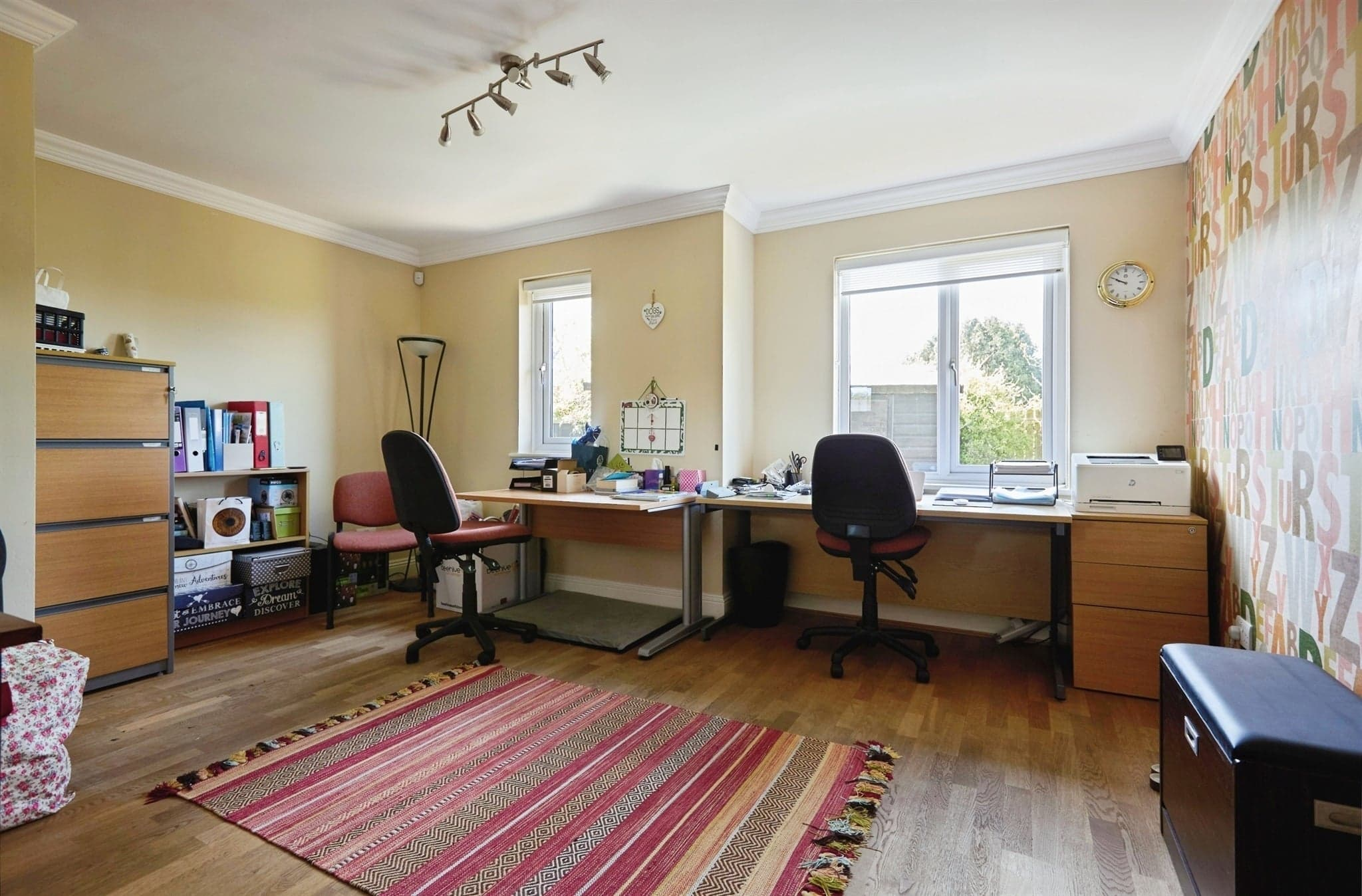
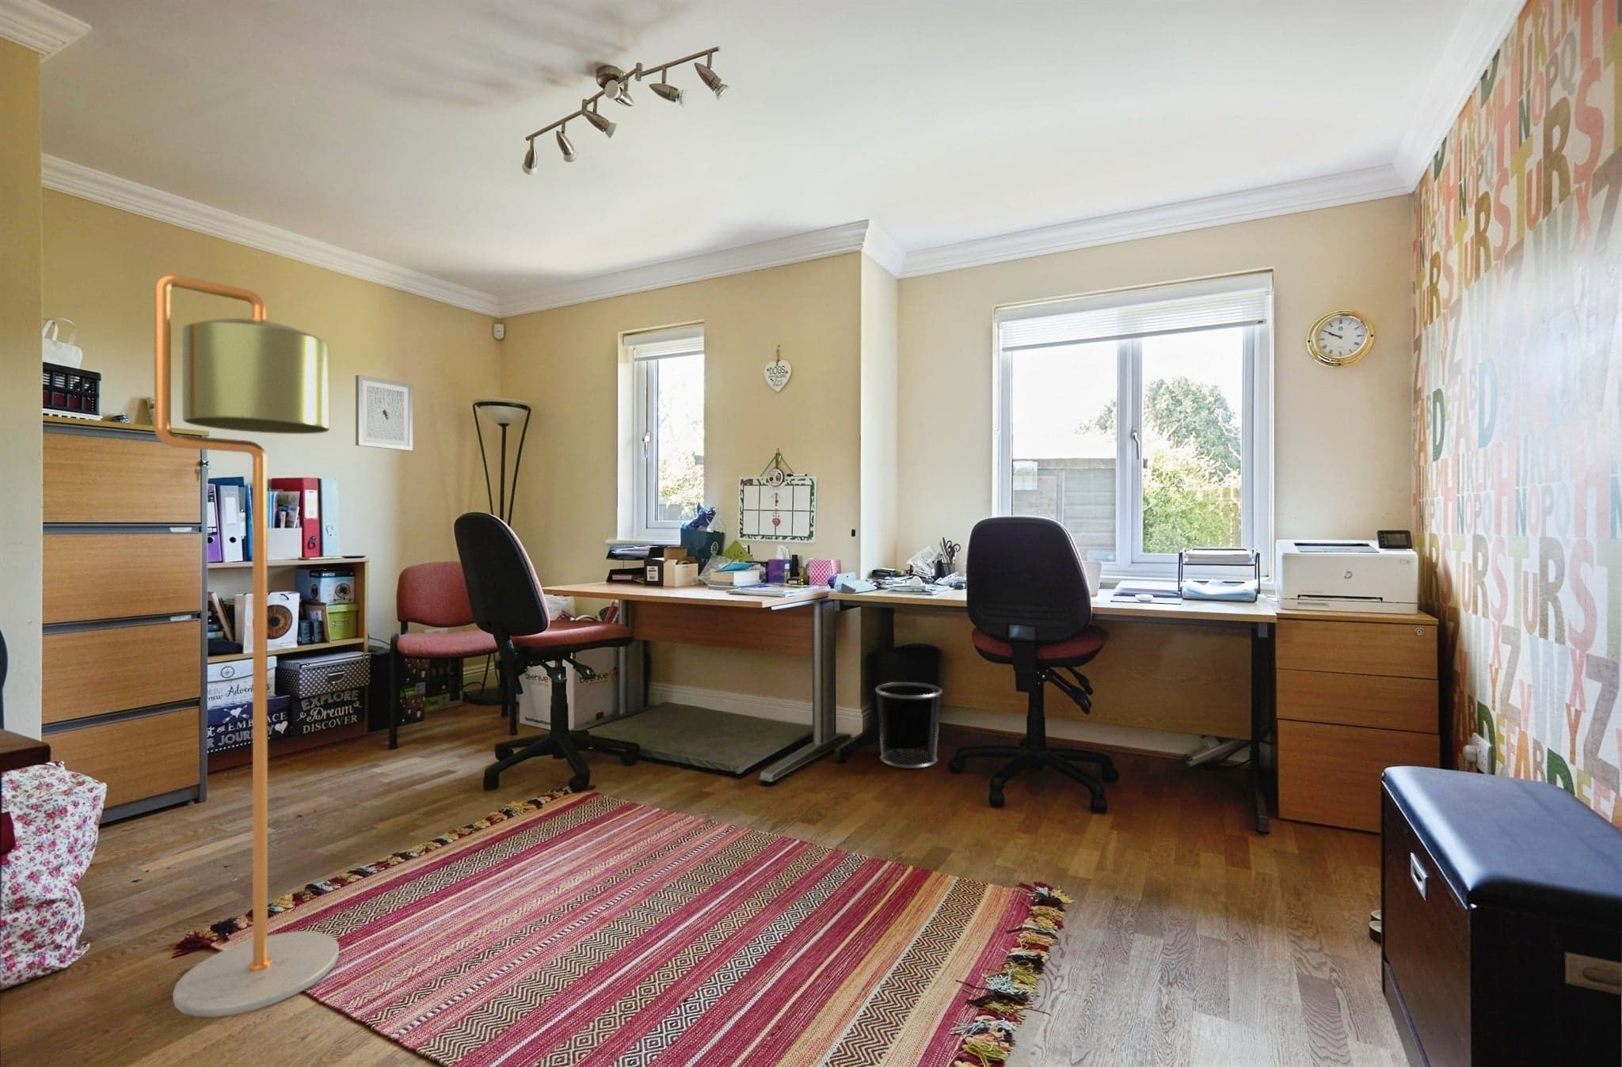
+ floor lamp [152,273,339,1018]
+ waste bin [874,681,943,769]
+ wall art [355,374,413,451]
